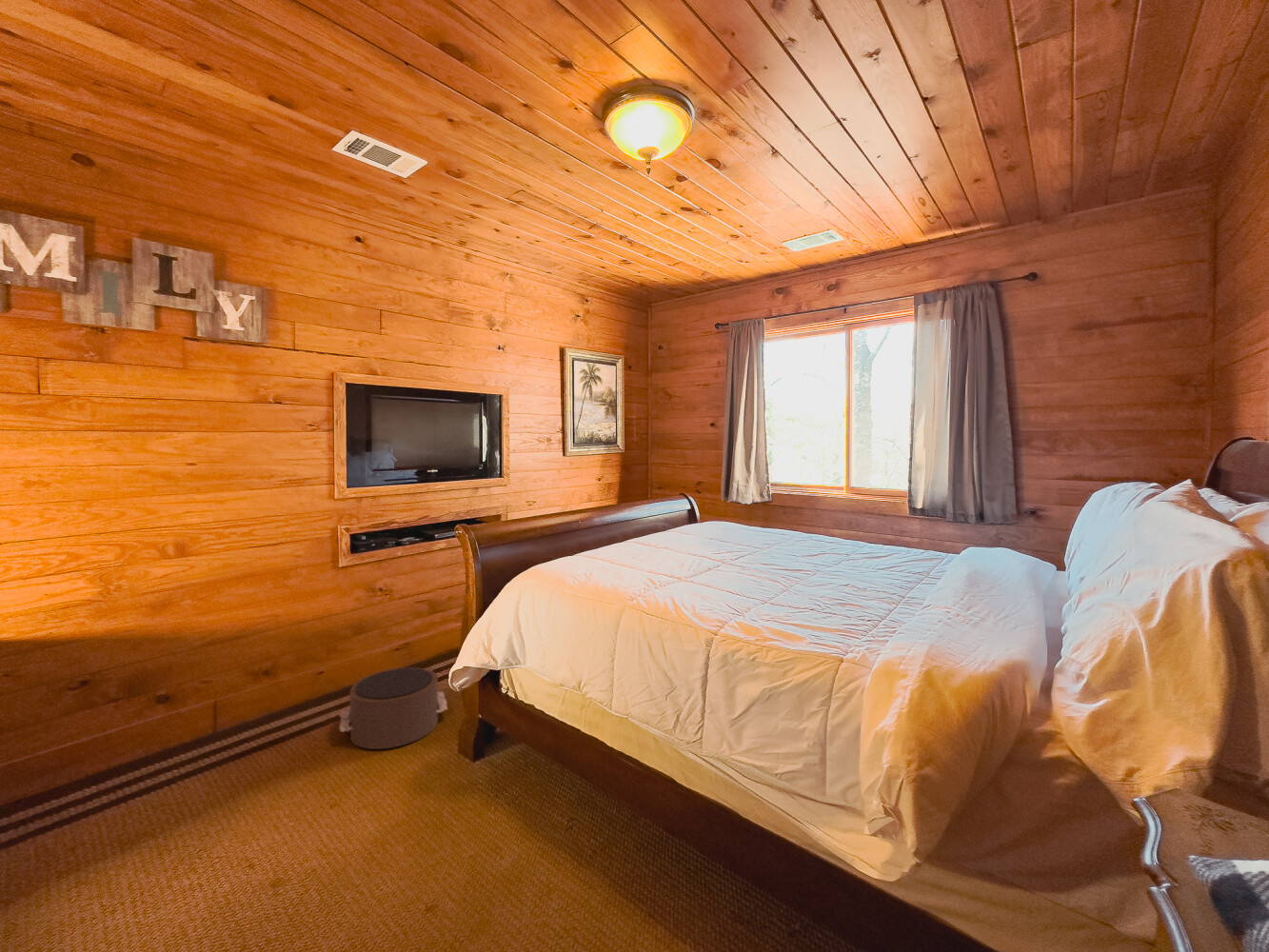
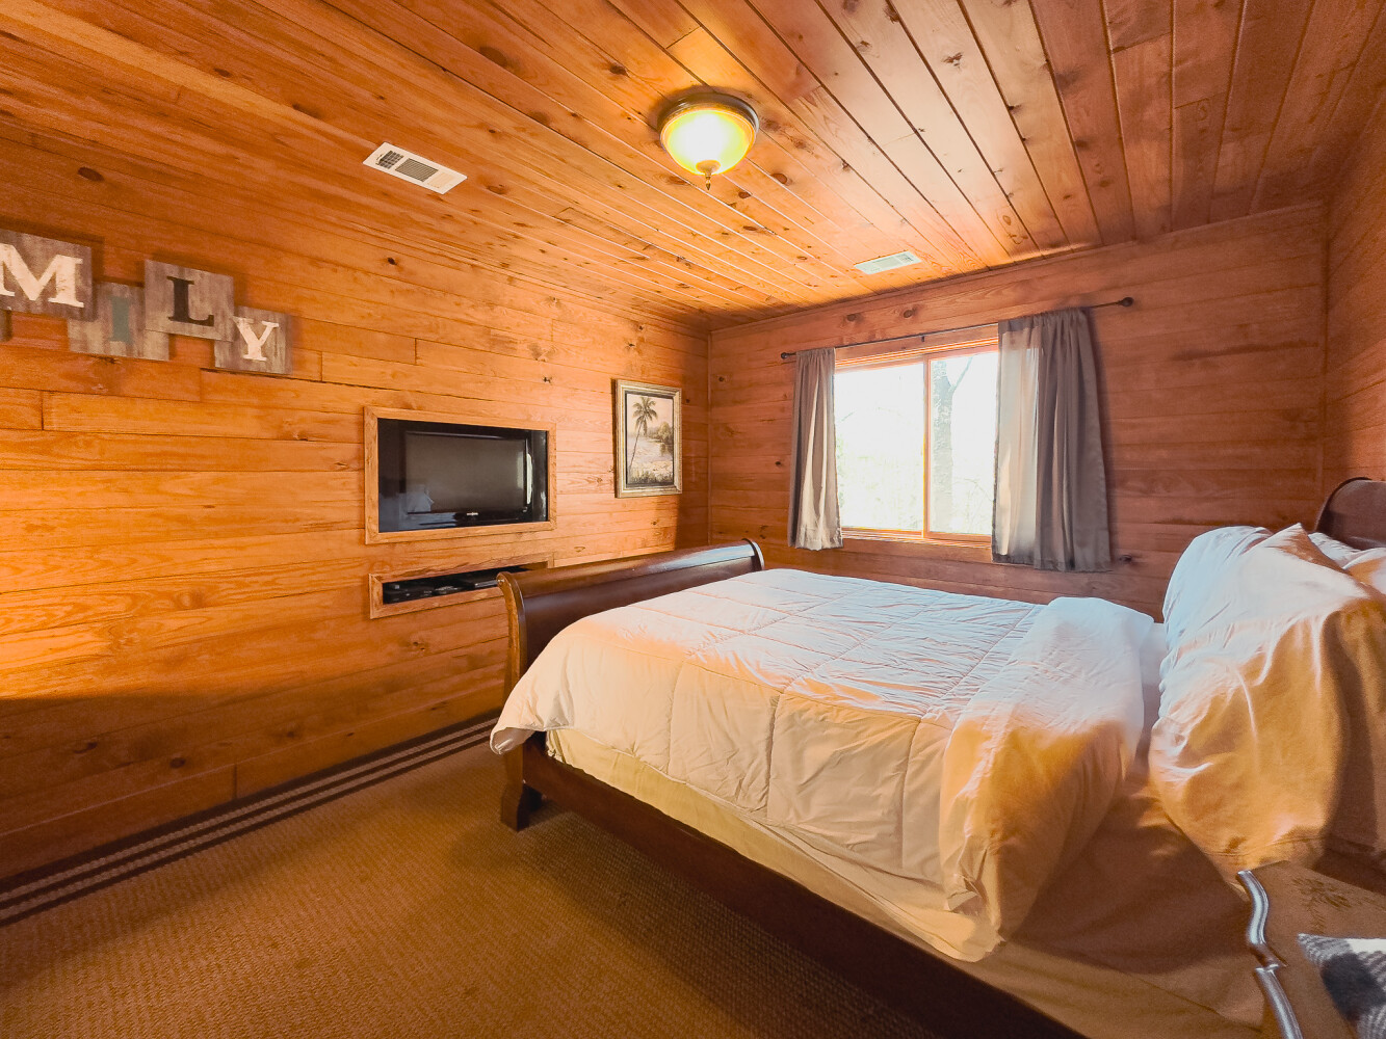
- pouf [338,666,448,750]
